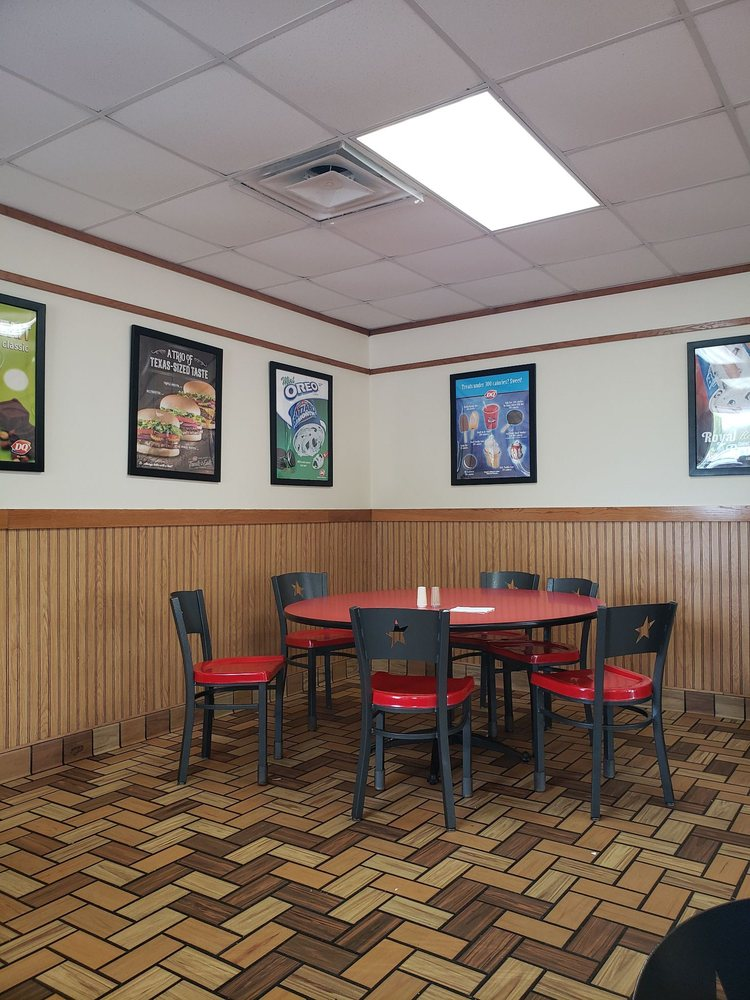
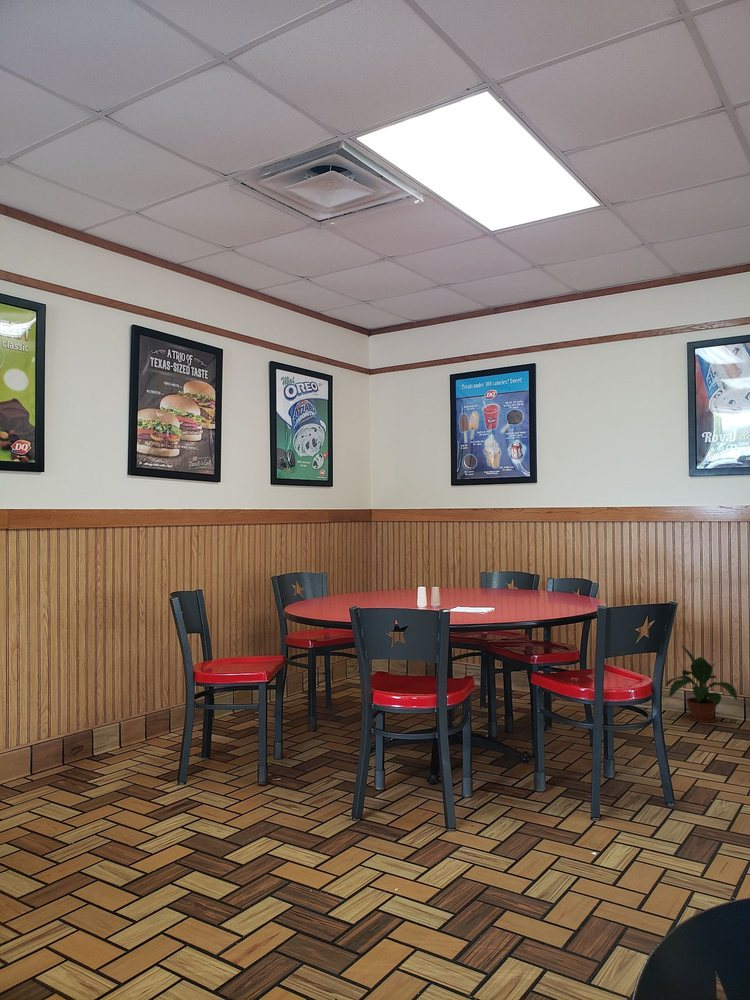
+ potted plant [665,644,738,723]
